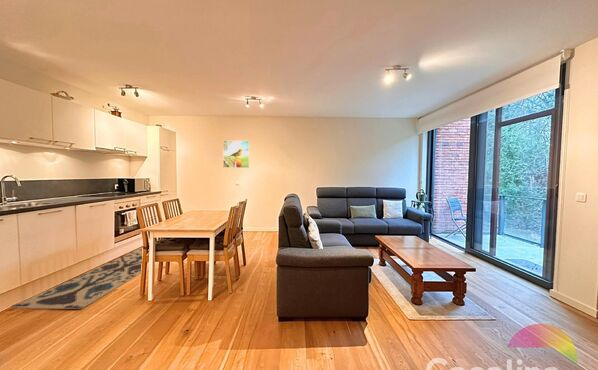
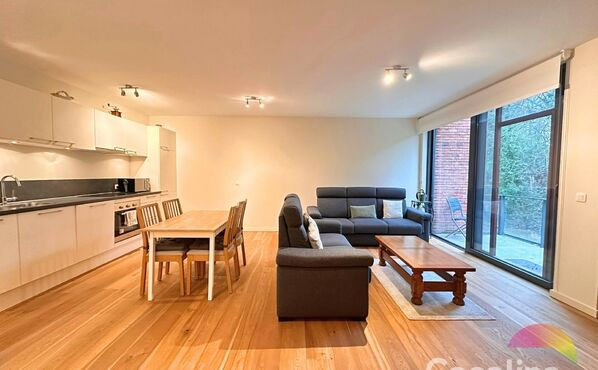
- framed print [222,140,250,169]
- rug [10,247,143,310]
